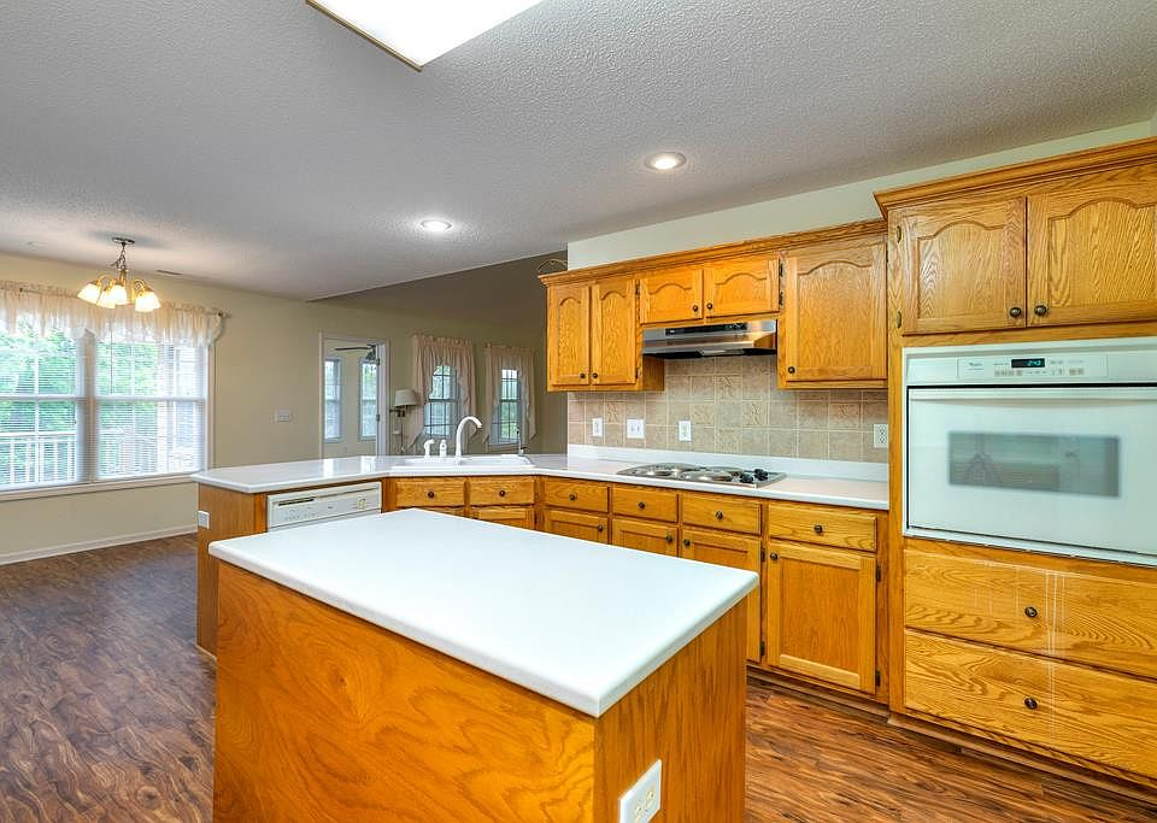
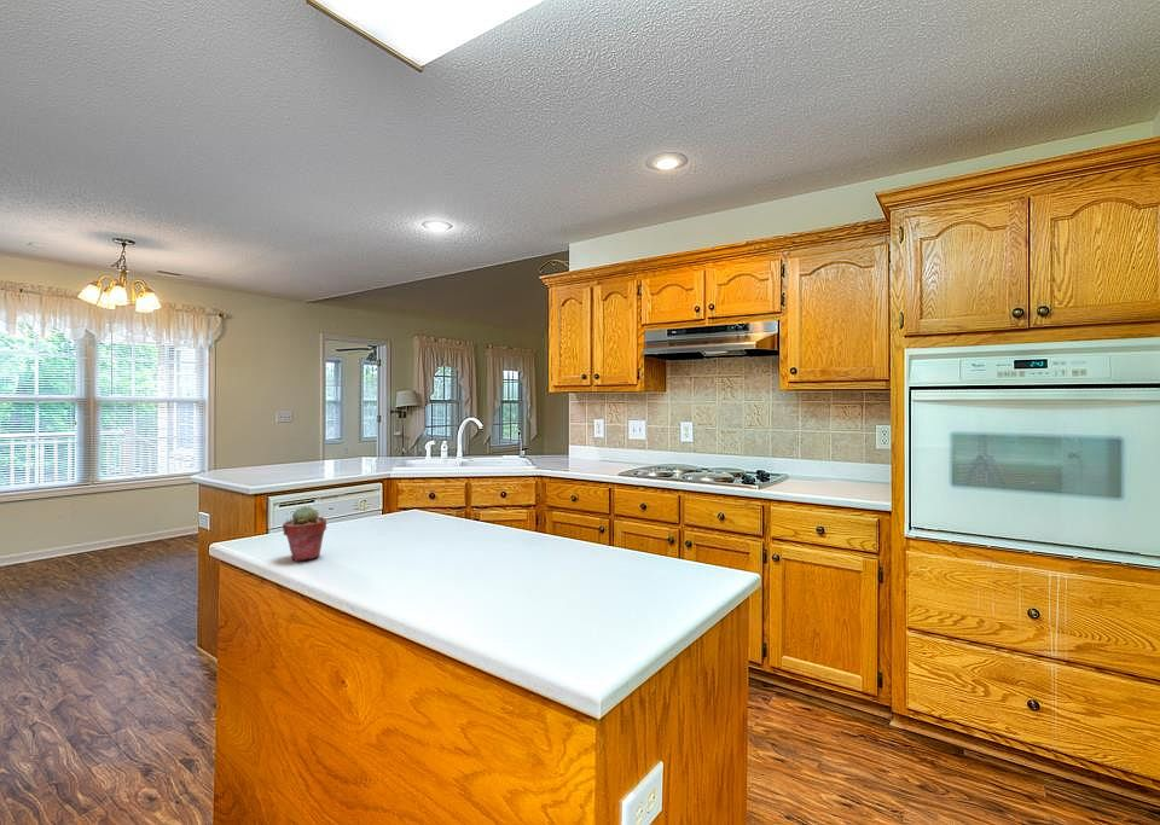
+ potted succulent [282,505,327,562]
